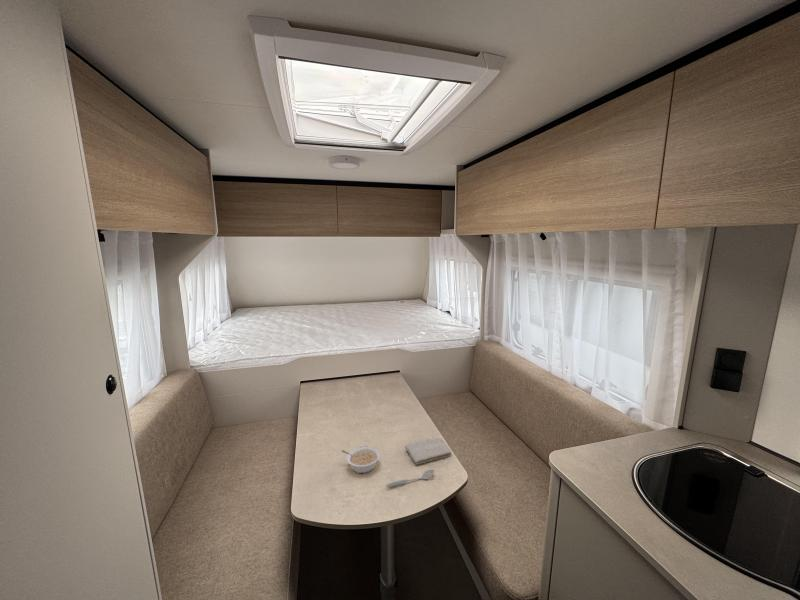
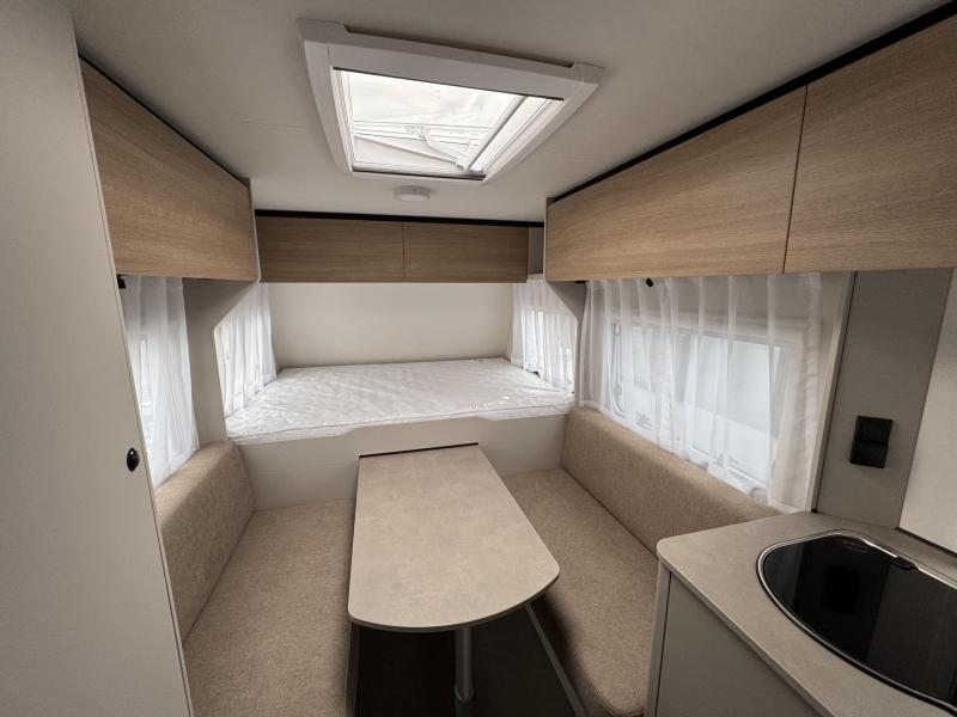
- spoon [385,469,435,488]
- washcloth [404,436,452,466]
- legume [341,446,381,474]
